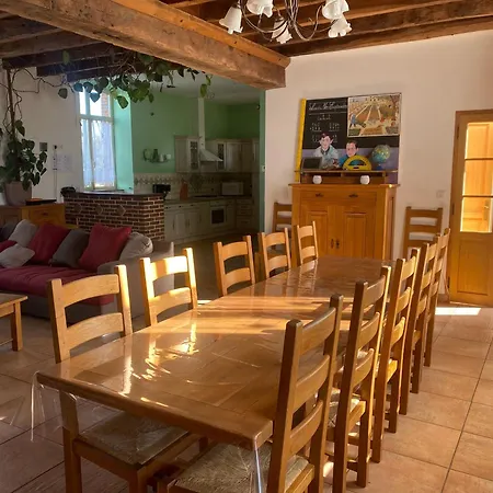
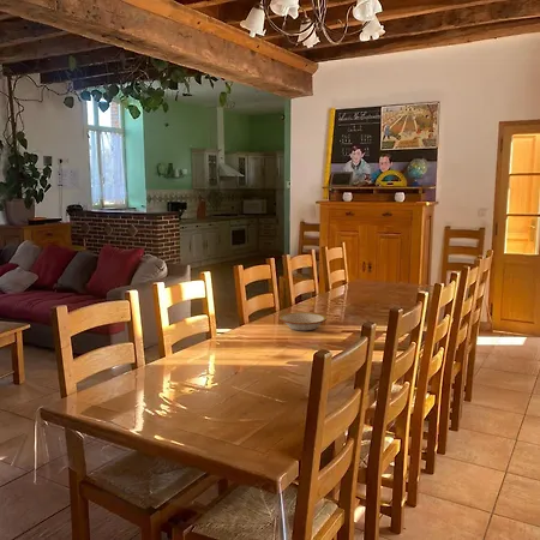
+ bowl [278,311,328,332]
